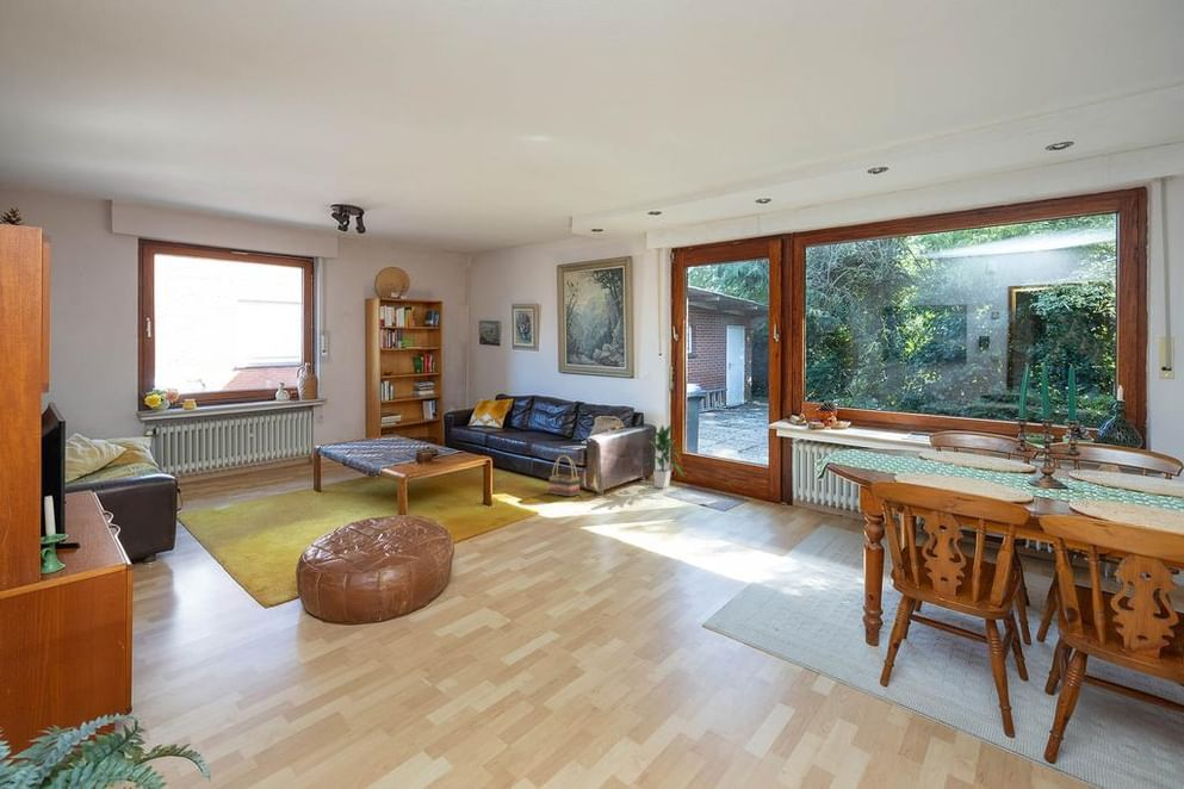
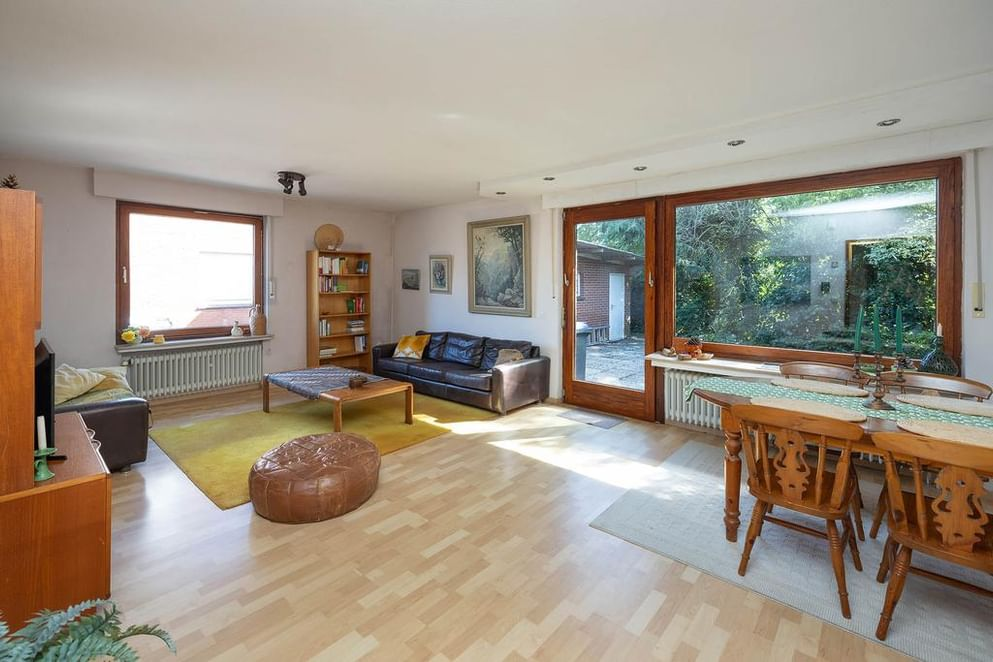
- basket [547,454,581,497]
- indoor plant [638,423,684,490]
